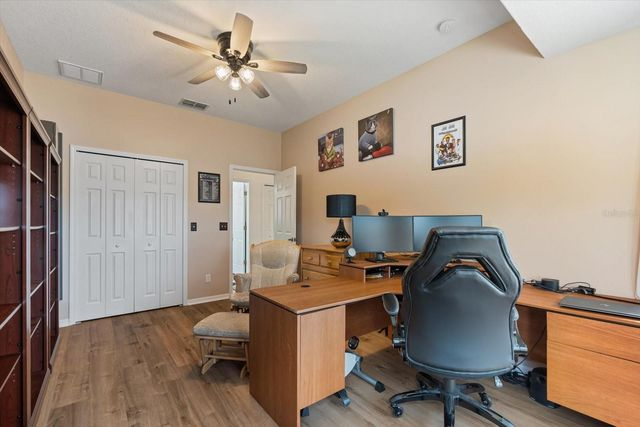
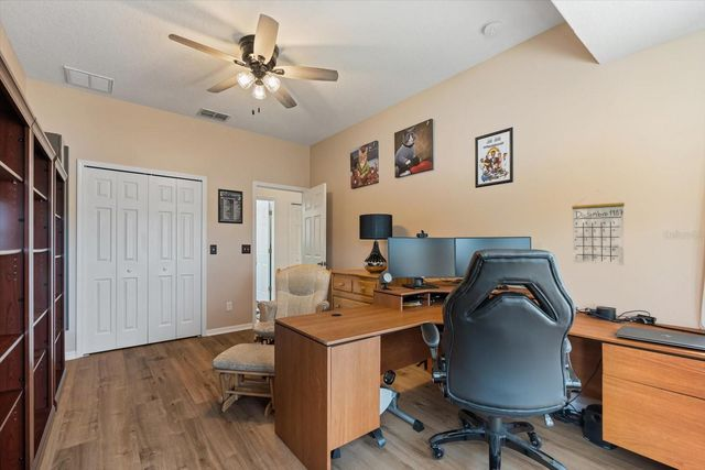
+ calendar [571,189,626,266]
